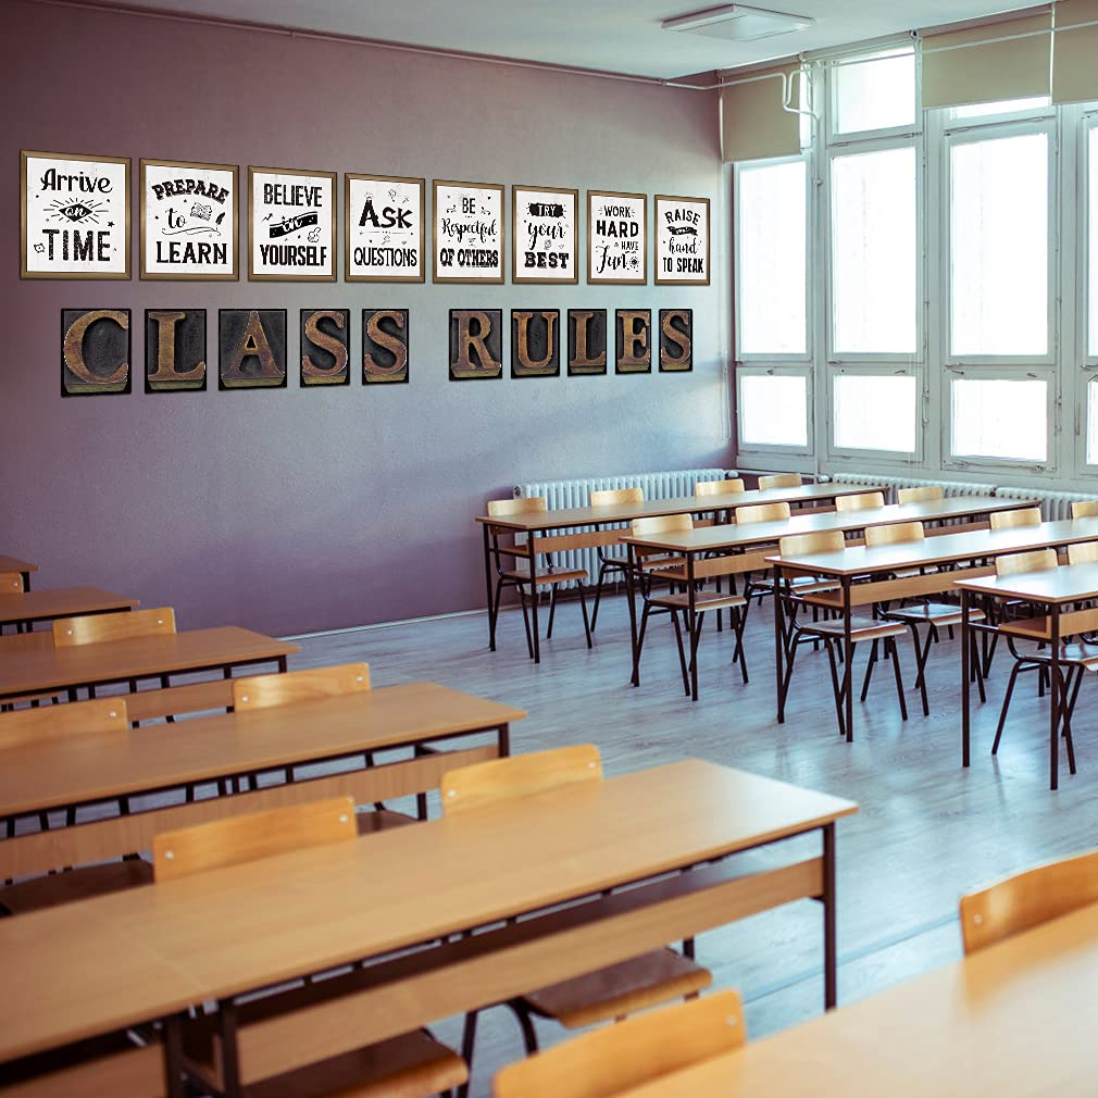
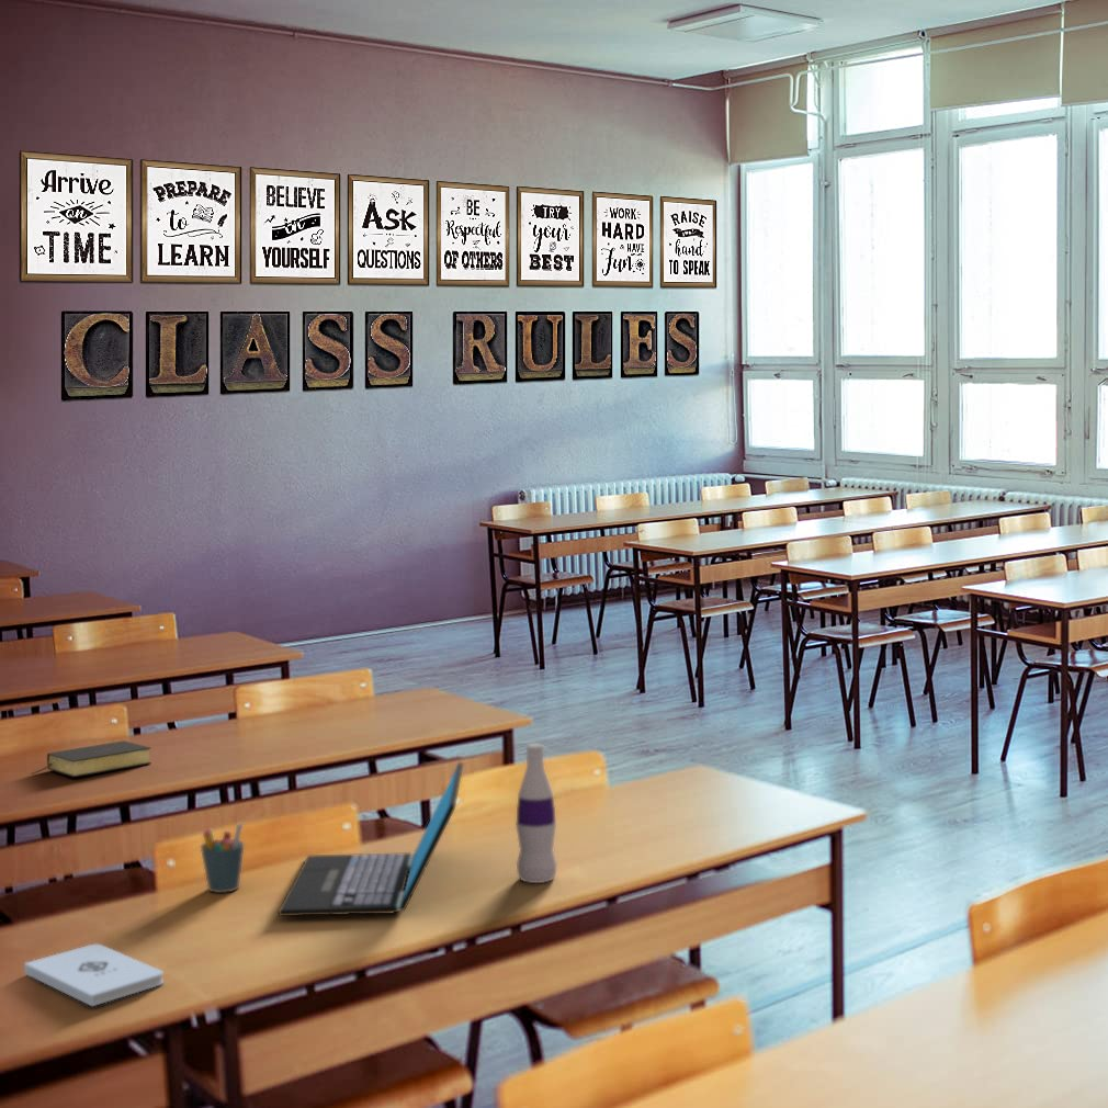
+ bible [30,739,152,778]
+ laptop [278,761,464,917]
+ notepad [23,943,165,1007]
+ bottle [515,743,557,884]
+ pen holder [200,822,246,894]
